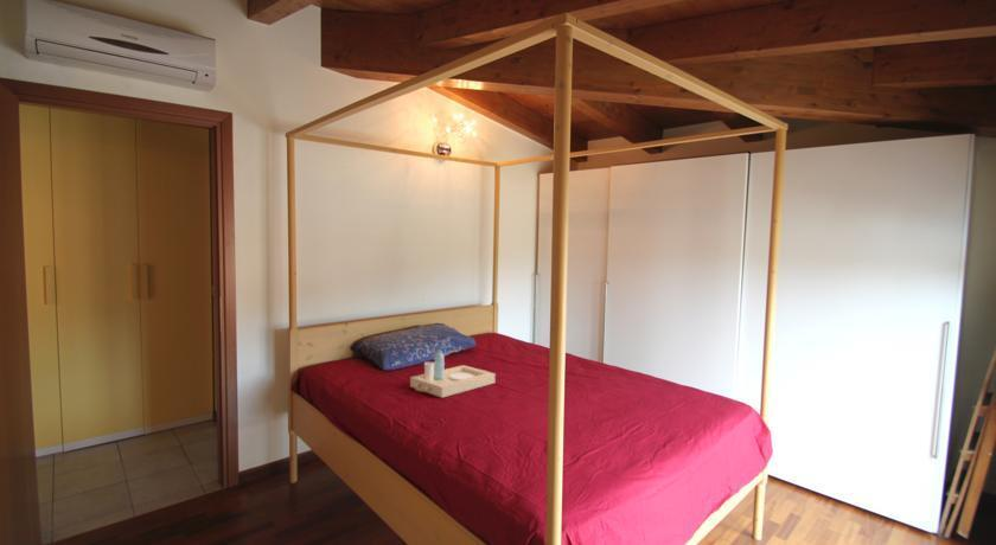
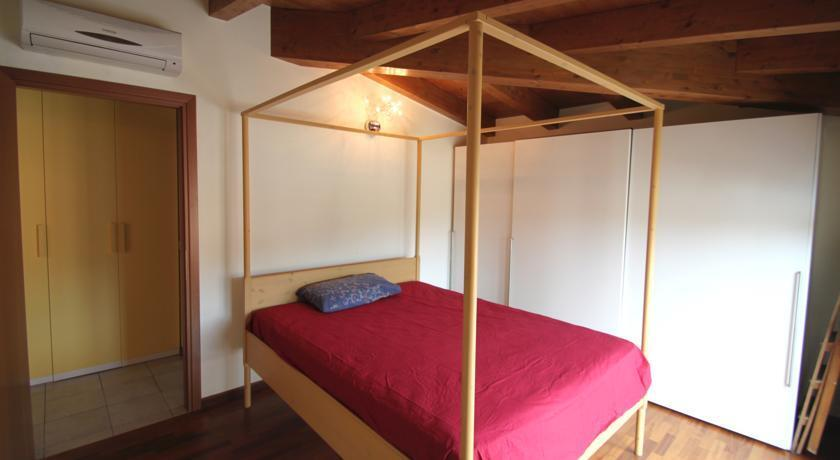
- serving tray [409,348,497,399]
